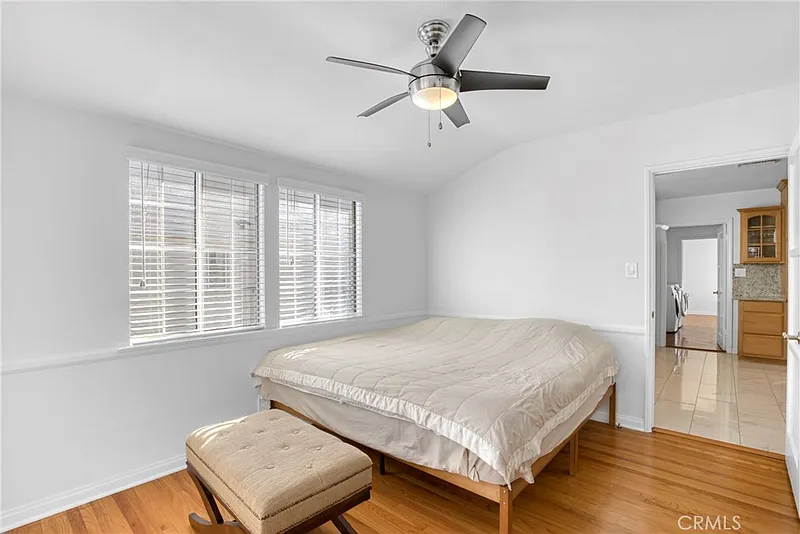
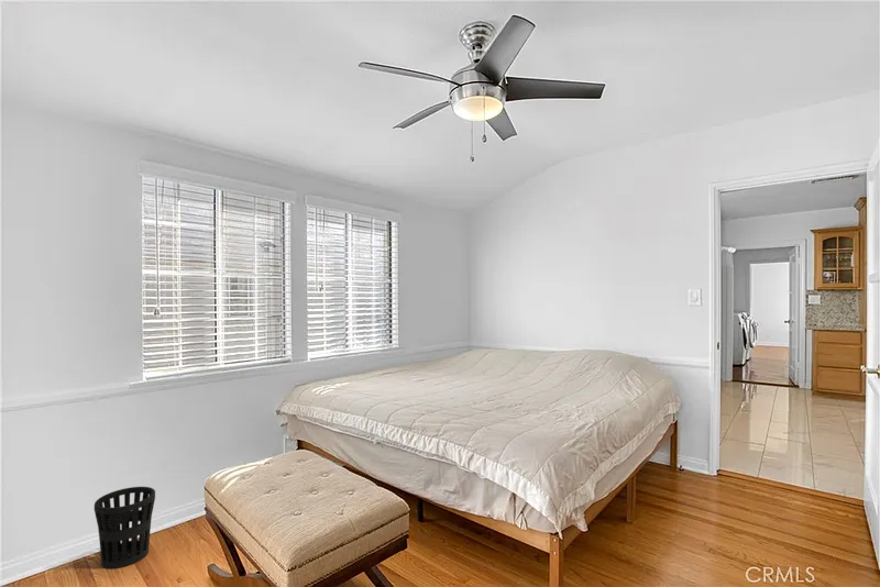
+ wastebasket [94,486,156,569]
